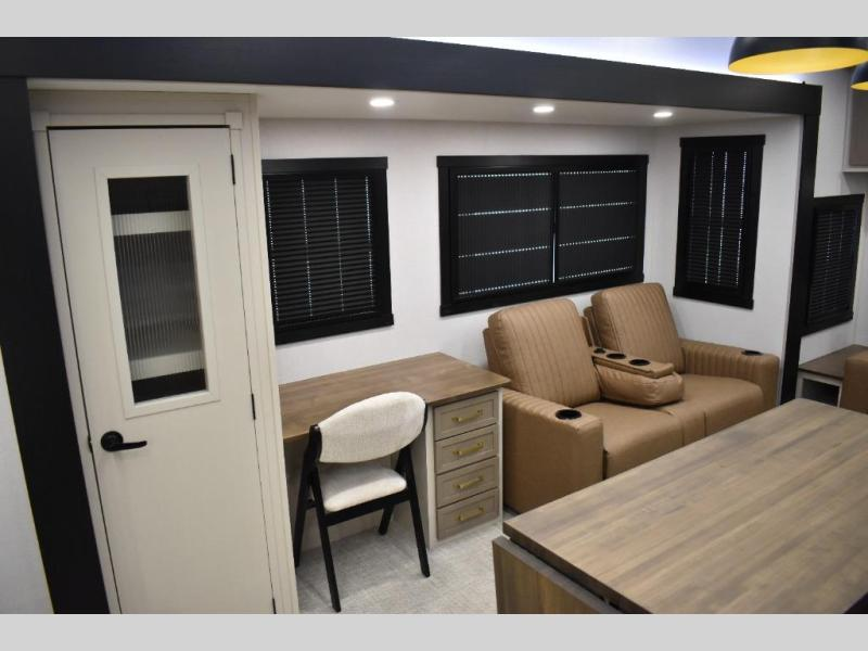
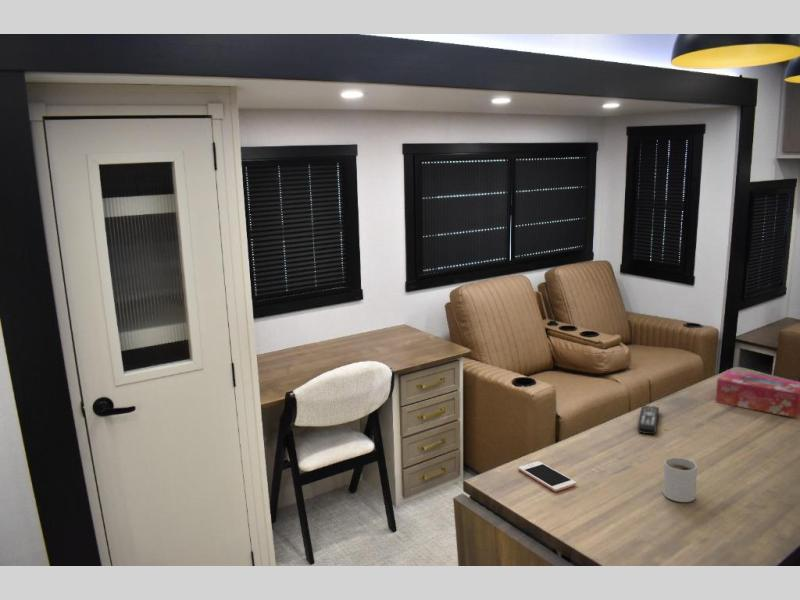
+ cell phone [517,460,577,492]
+ remote control [637,405,660,435]
+ mug [662,457,698,503]
+ tissue box [715,369,800,419]
